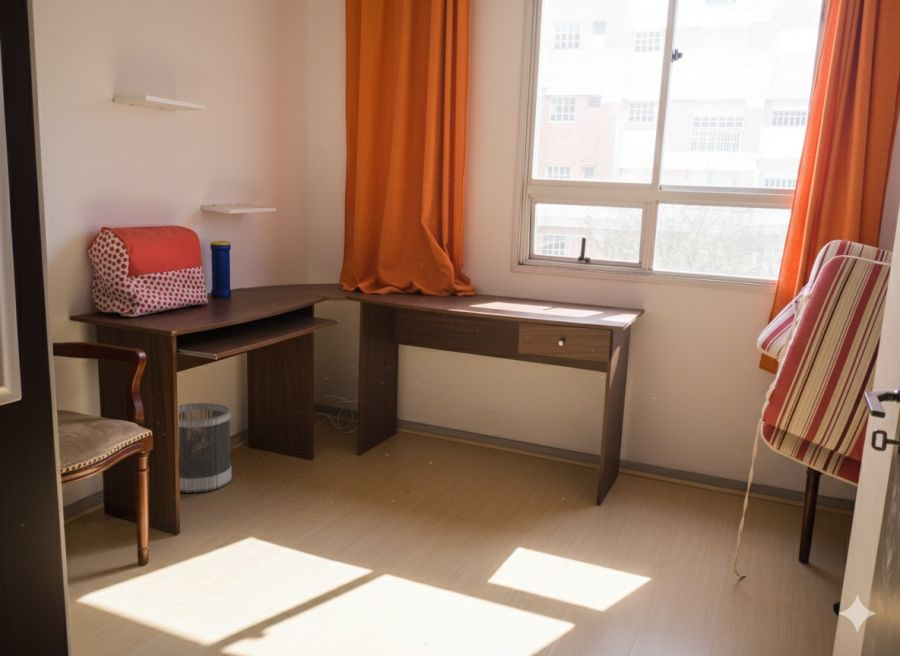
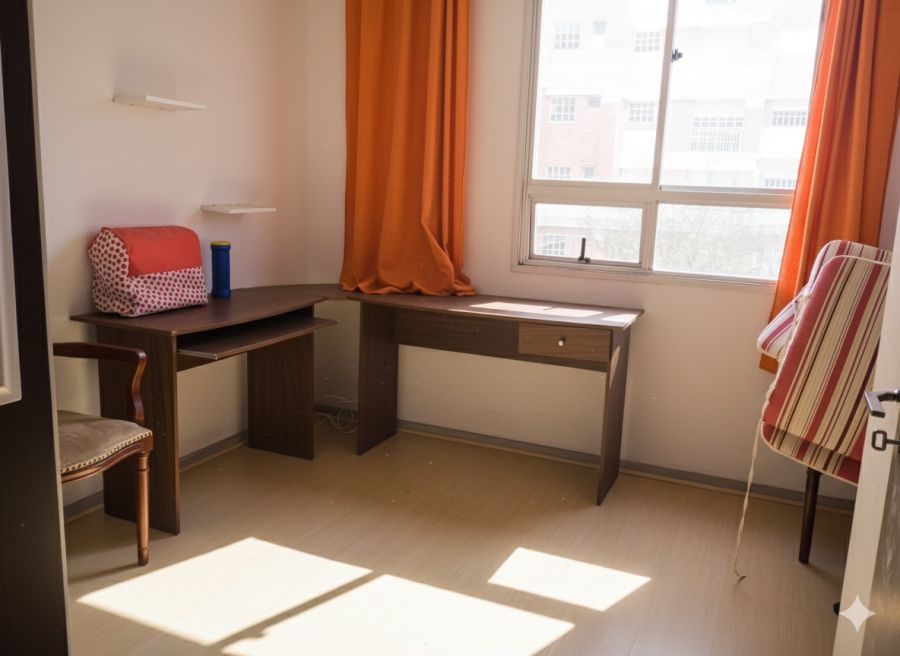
- wastebasket [178,402,233,494]
